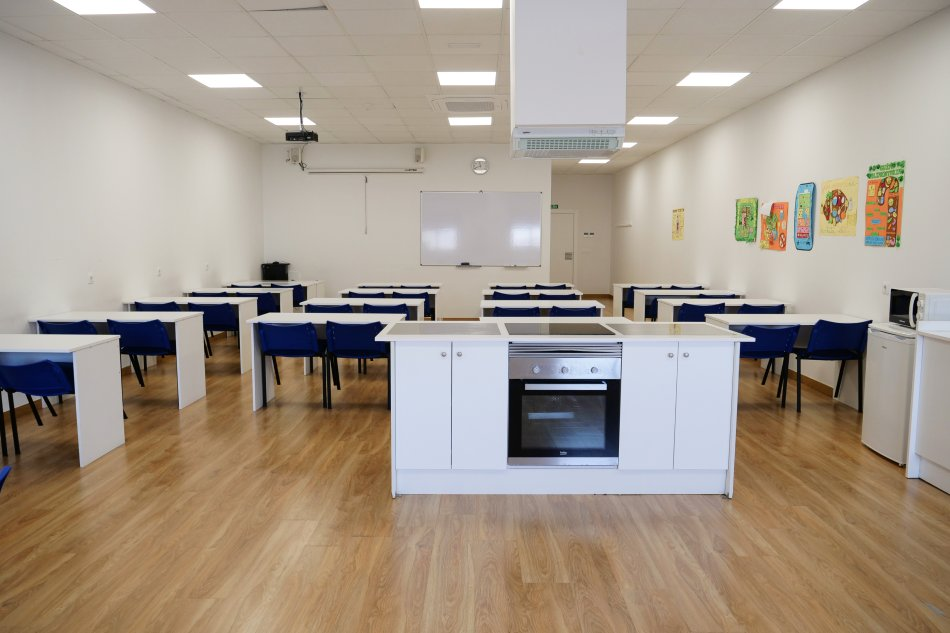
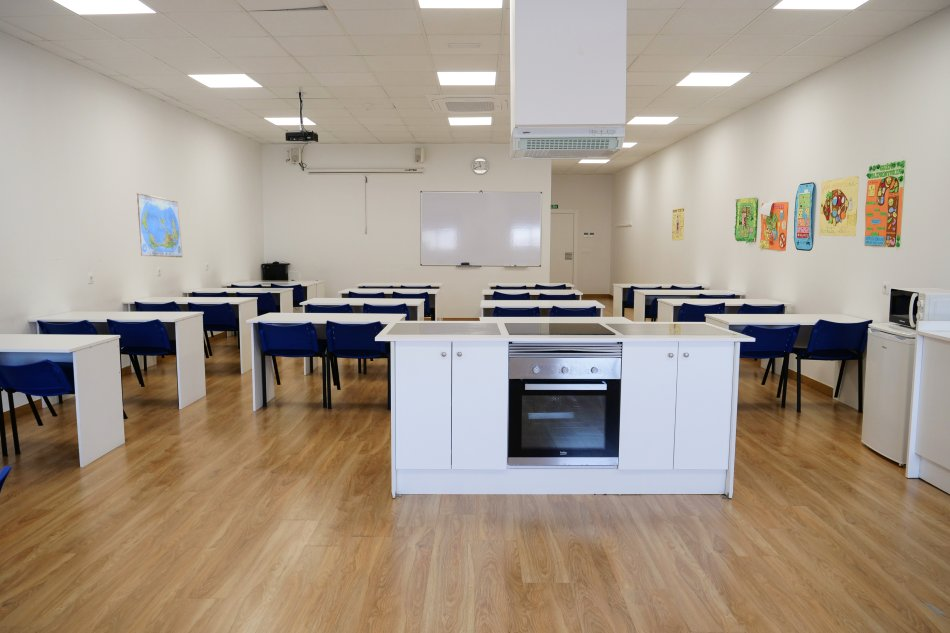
+ world map [136,192,183,258]
